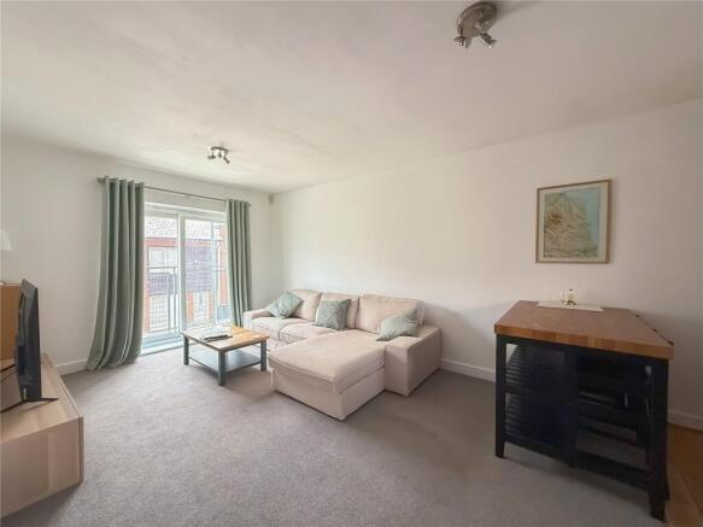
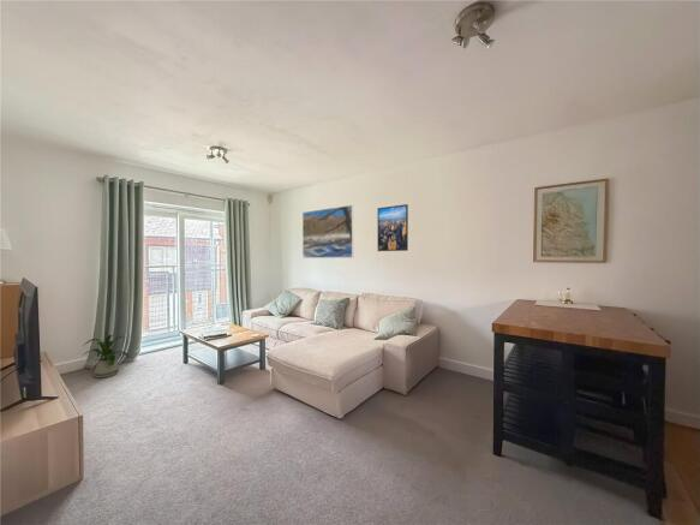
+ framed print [377,203,409,252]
+ house plant [82,334,132,380]
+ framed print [301,204,354,259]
